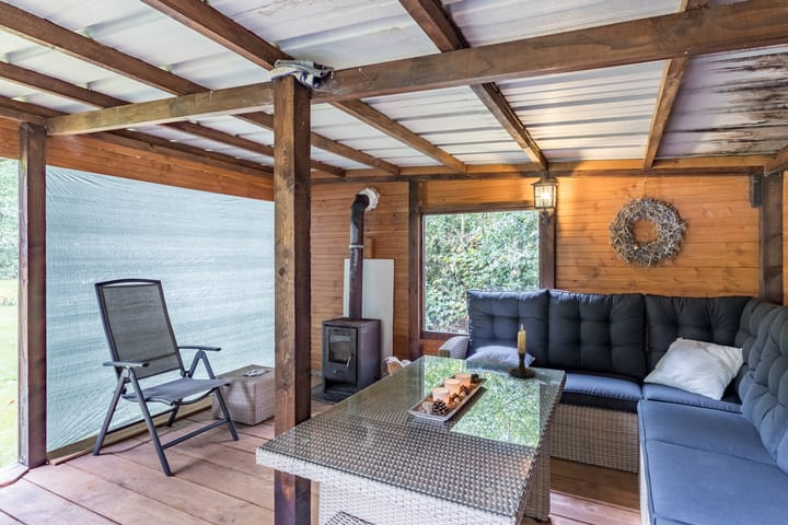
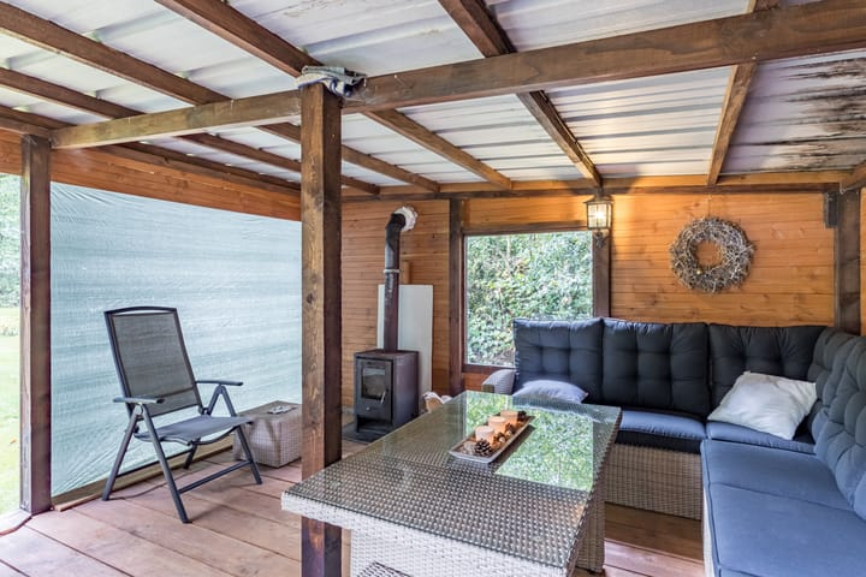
- candle holder [507,324,537,380]
